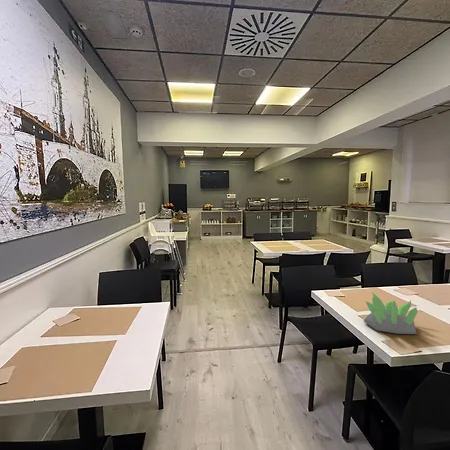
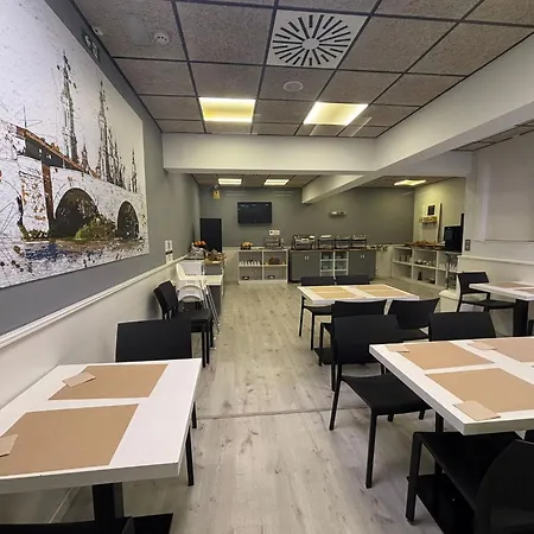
- succulent plant [363,292,419,335]
